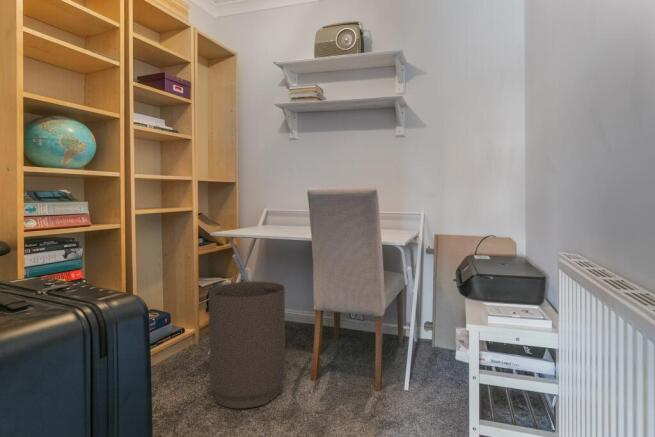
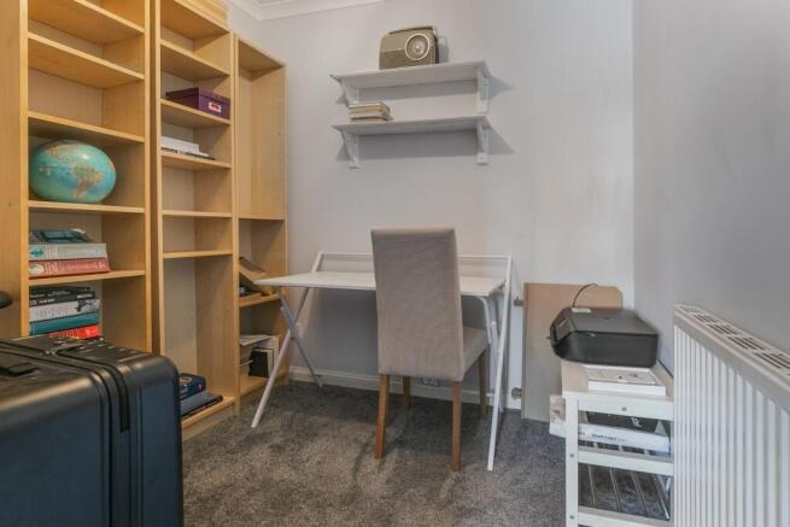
- trash can [207,281,286,409]
